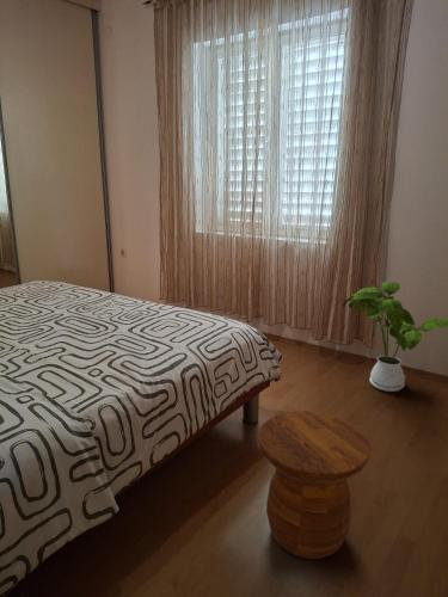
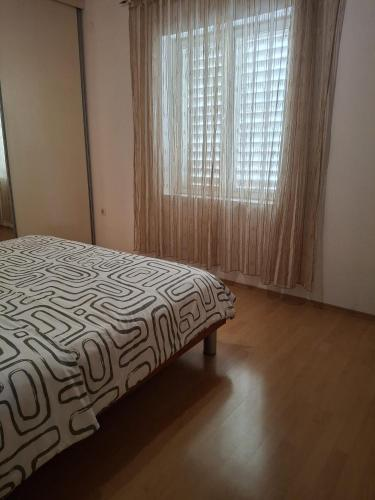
- side table [257,410,372,560]
- house plant [342,281,448,393]
